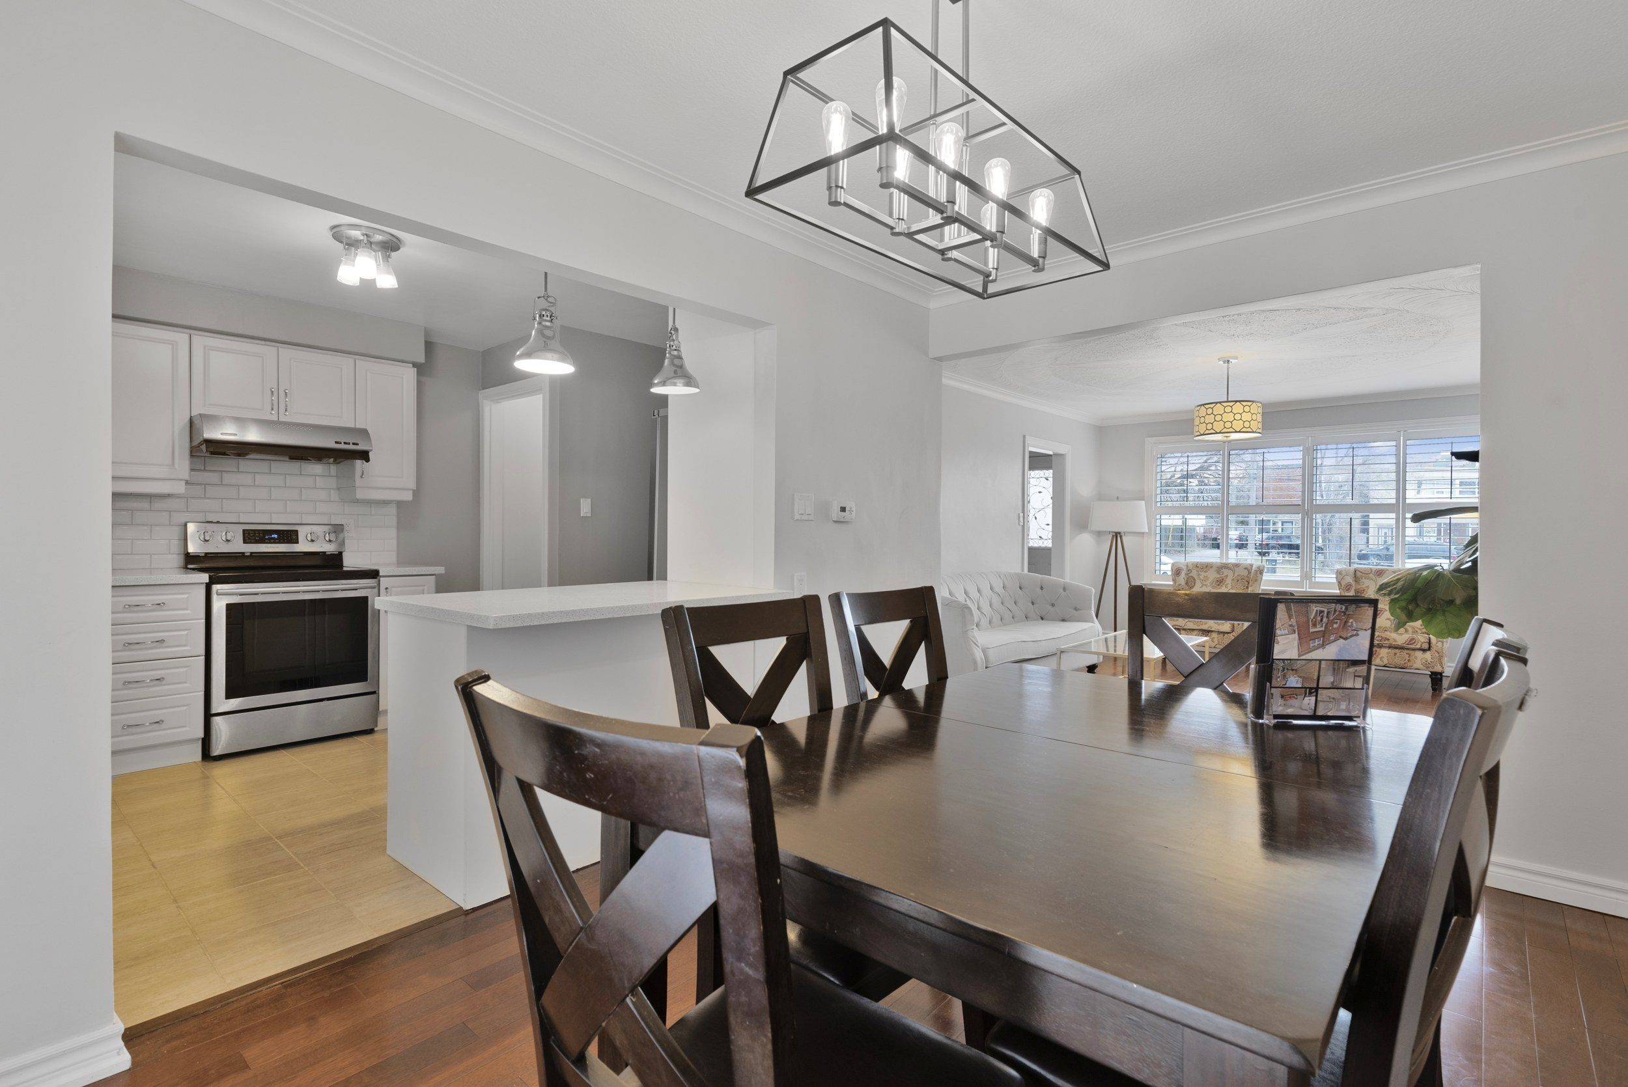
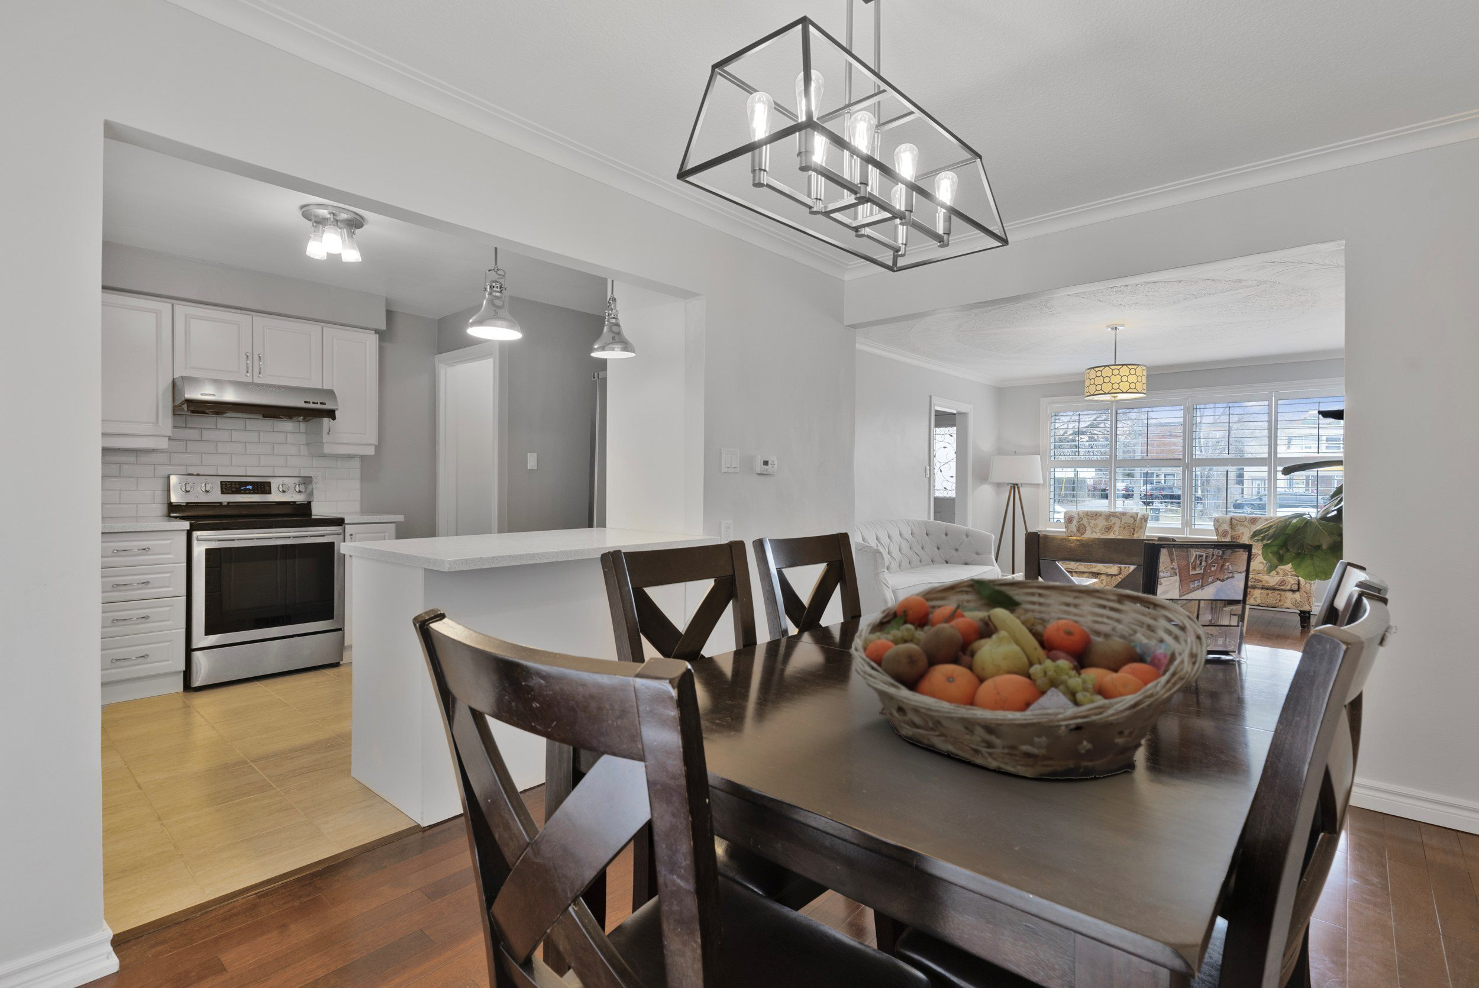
+ fruit basket [849,578,1208,780]
